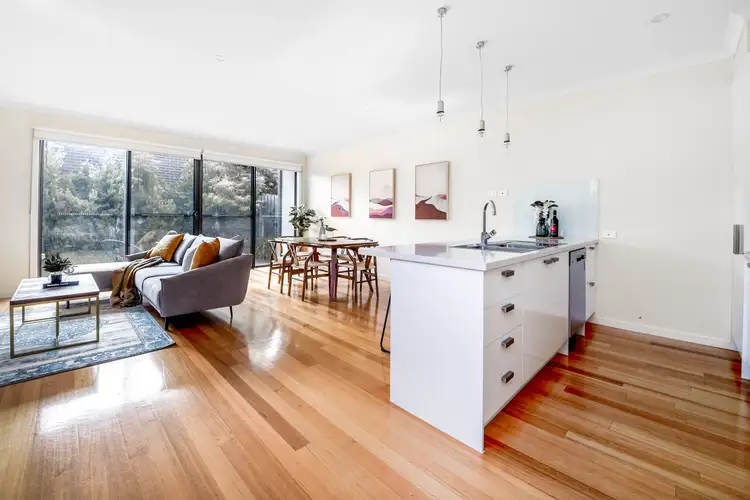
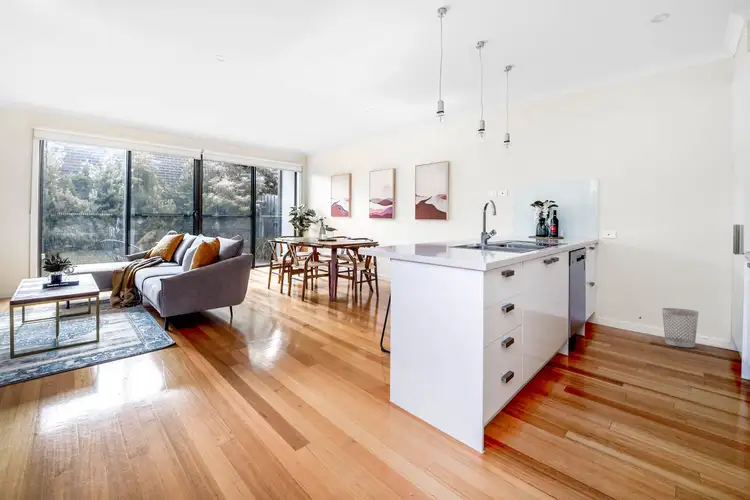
+ wastebasket [661,307,700,348]
